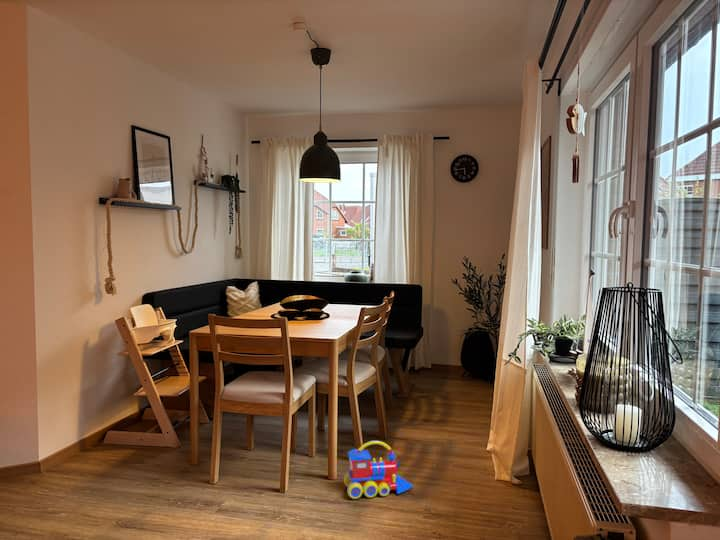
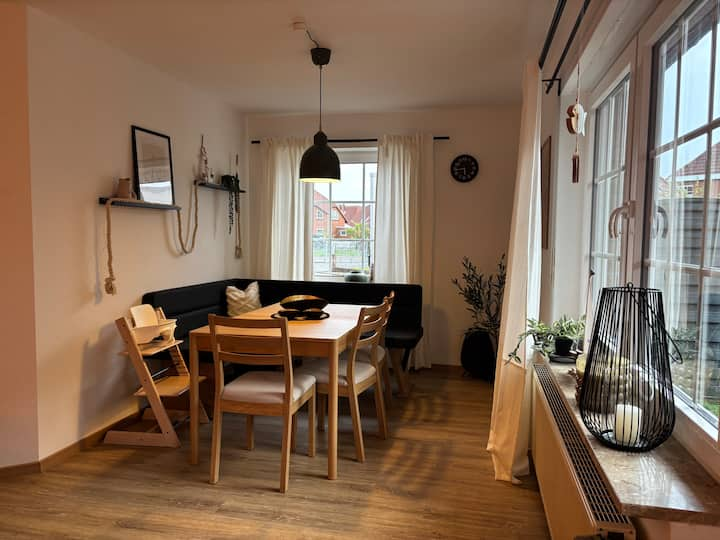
- toy train [343,439,414,500]
